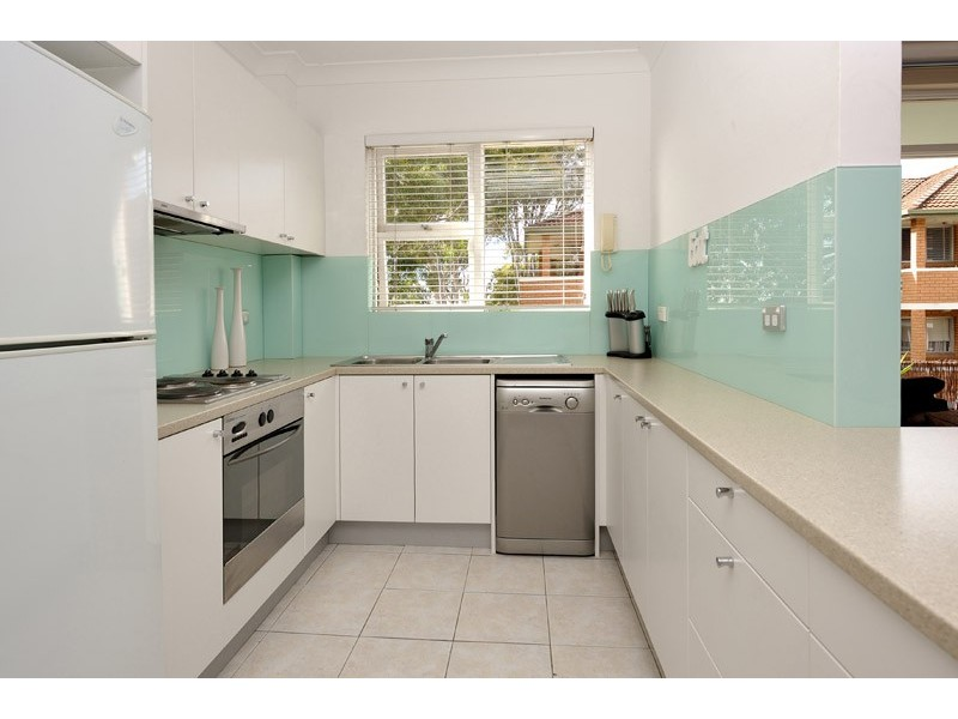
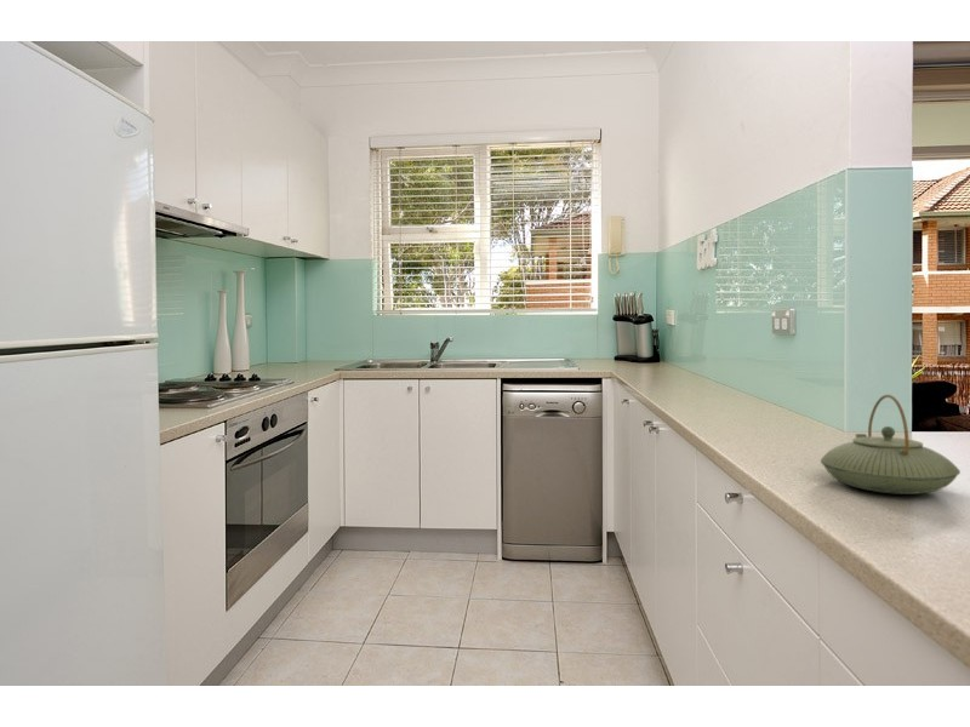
+ teapot [820,394,962,496]
